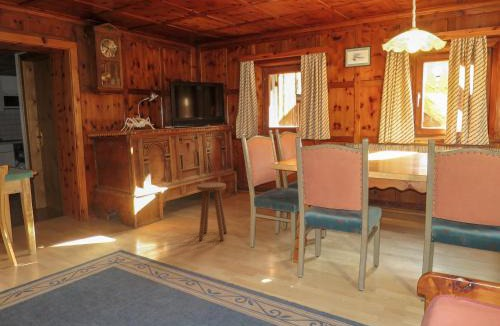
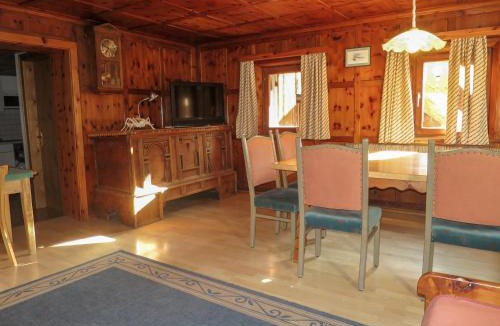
- stool [196,181,228,242]
